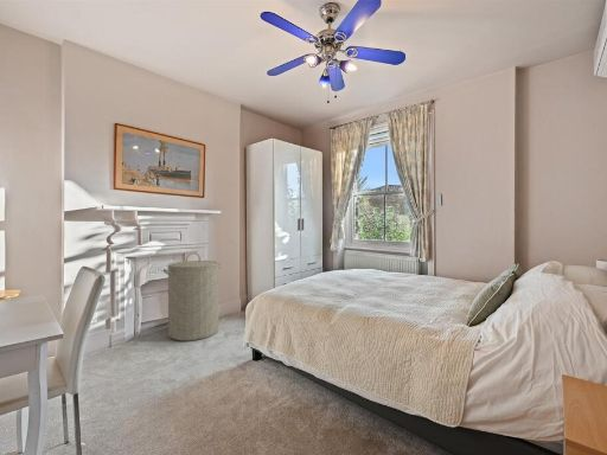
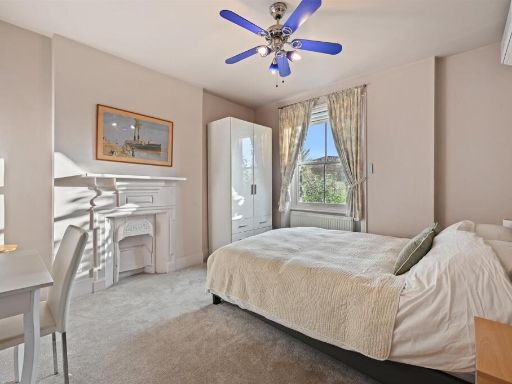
- laundry hamper [162,251,222,342]
